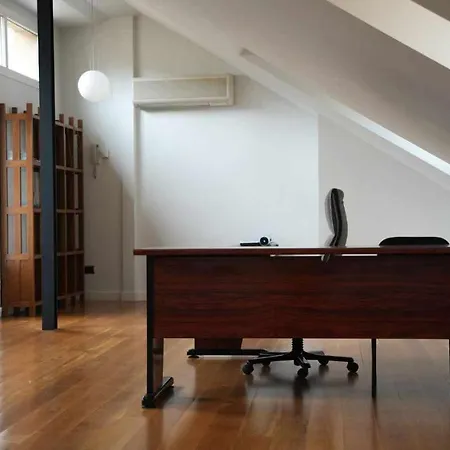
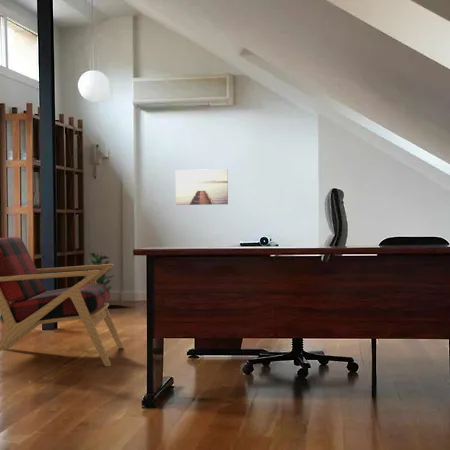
+ armchair [0,236,124,367]
+ potted plant [86,251,114,291]
+ wall art [175,168,229,206]
